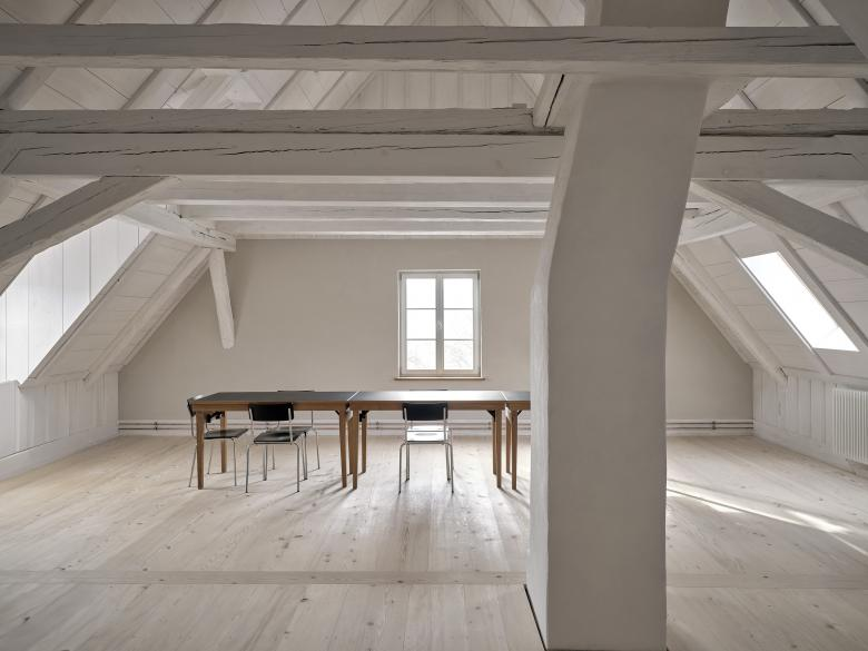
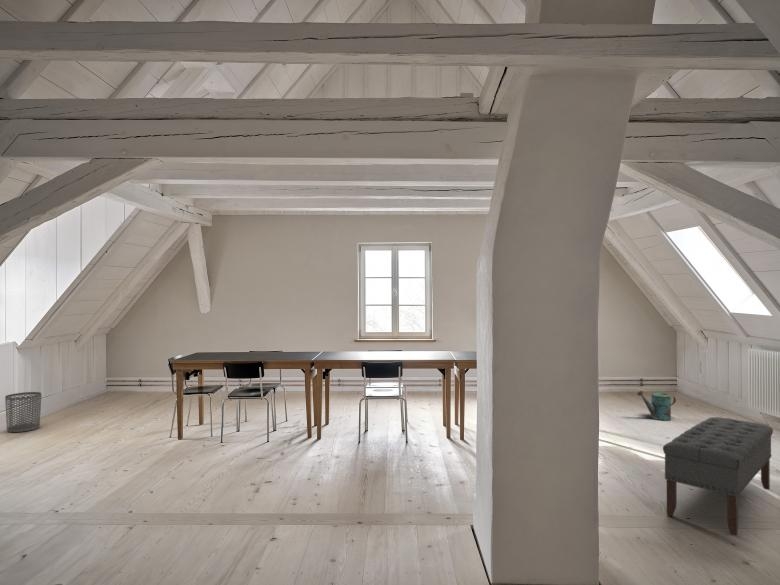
+ waste bin [4,391,42,433]
+ bench [662,416,774,536]
+ watering can [636,390,677,421]
